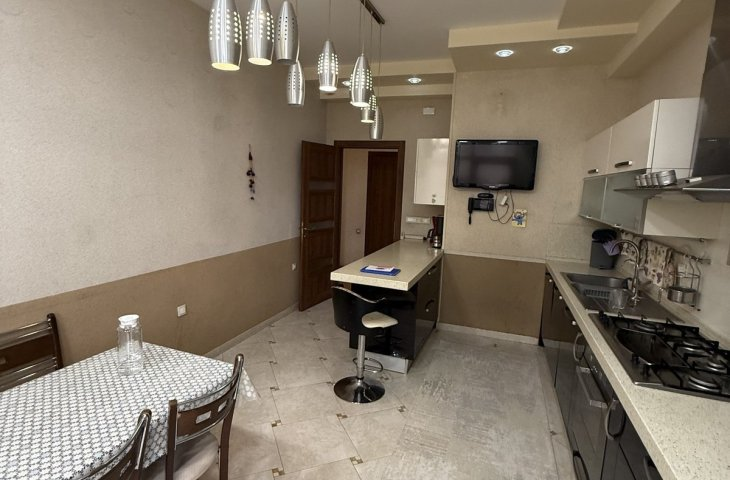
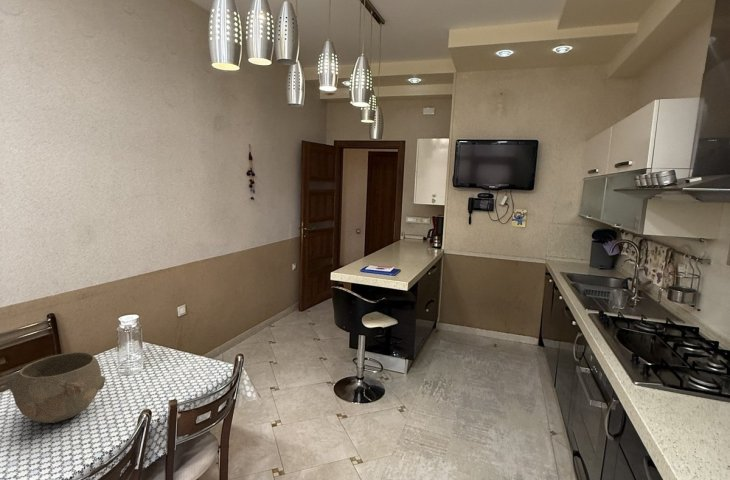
+ bowl [5,351,106,424]
